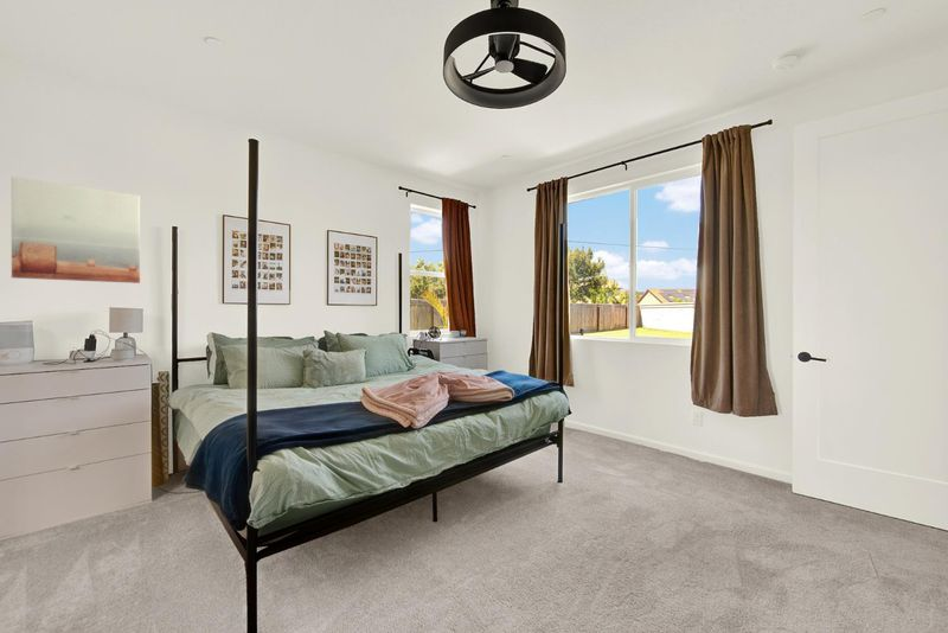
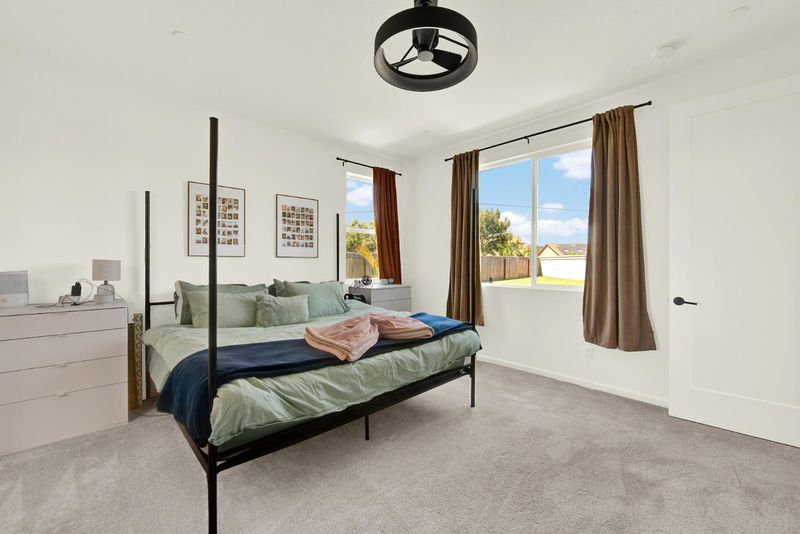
- wall art [11,175,141,284]
